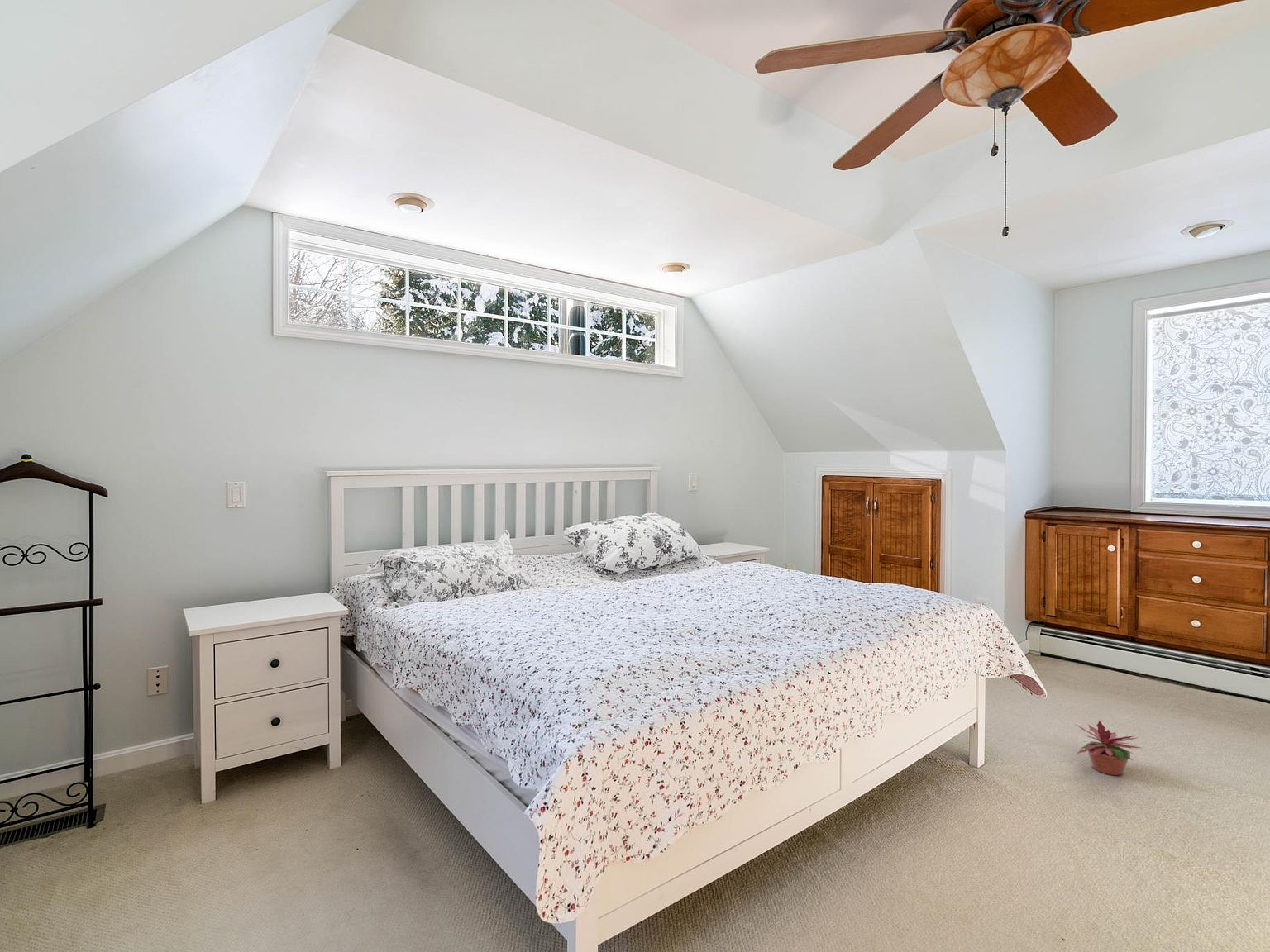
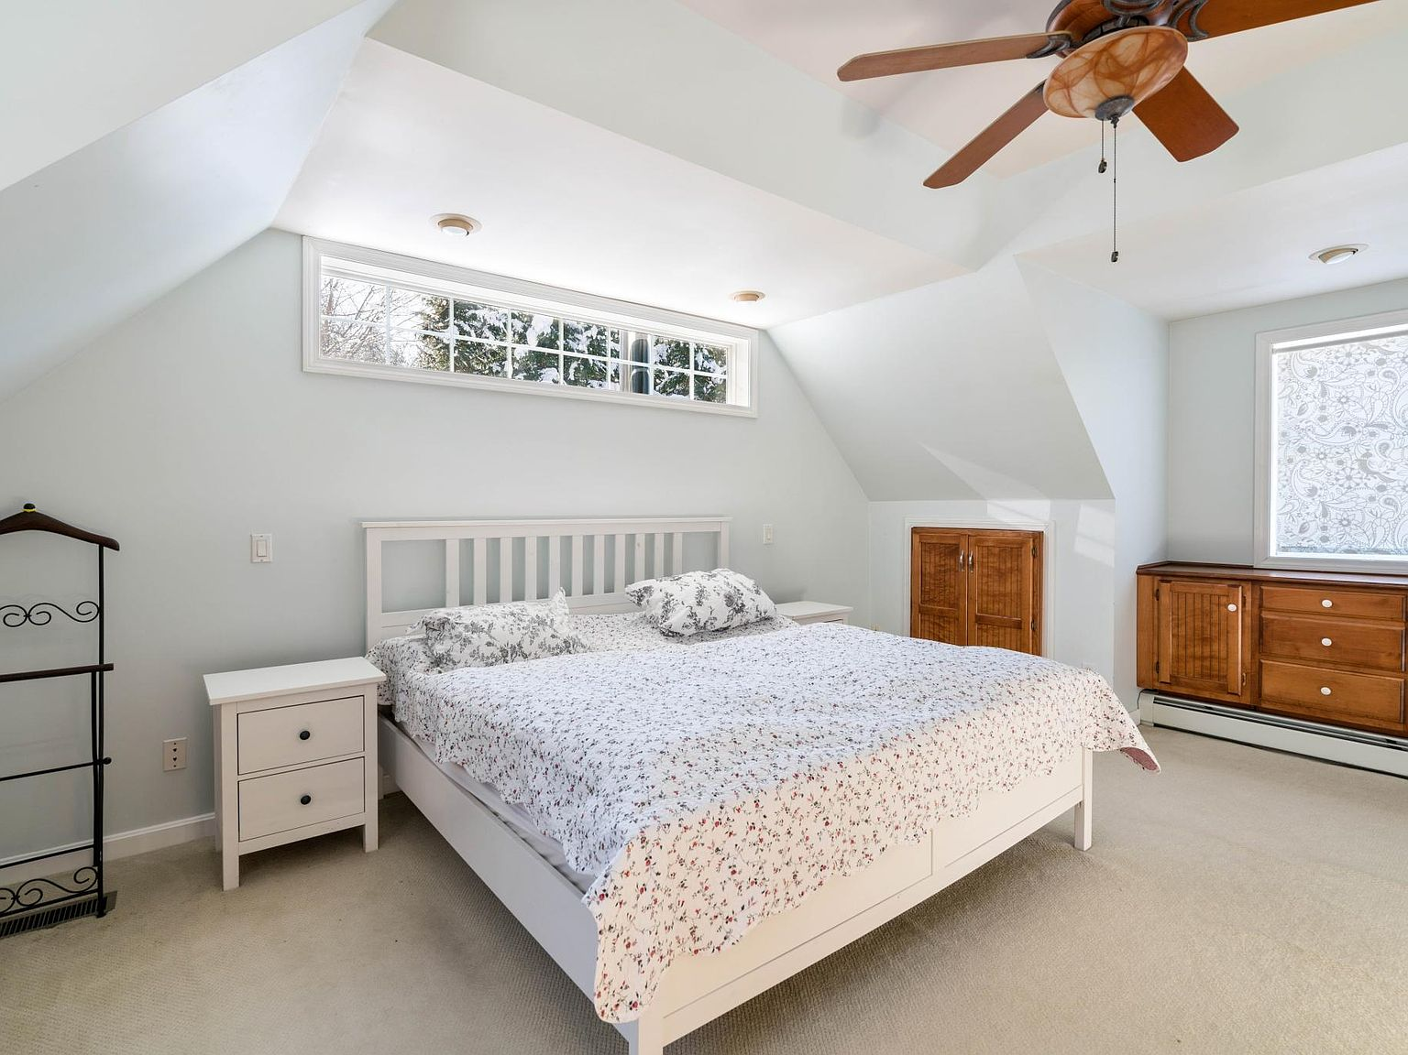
- potted plant [1074,720,1142,776]
